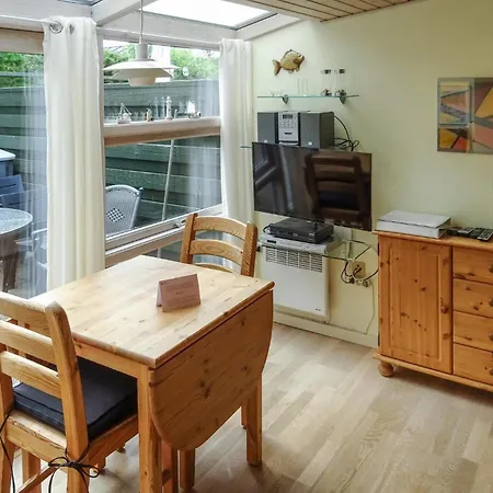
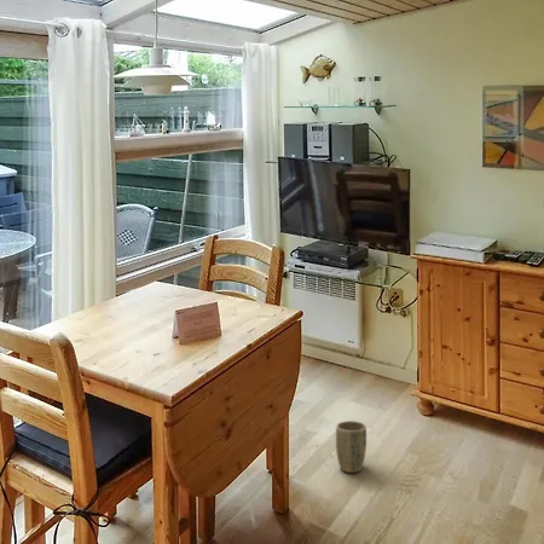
+ plant pot [335,419,368,474]
